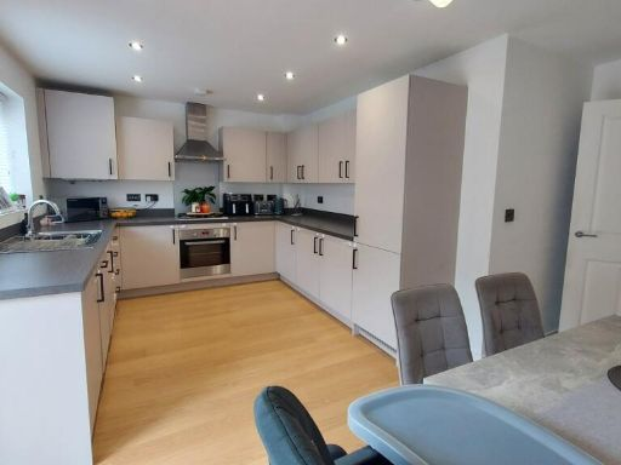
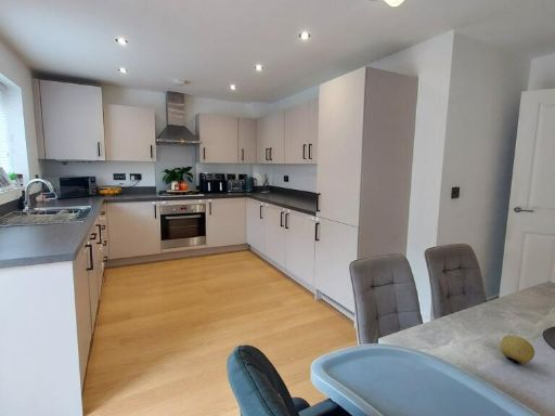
+ fruit [500,334,535,365]
